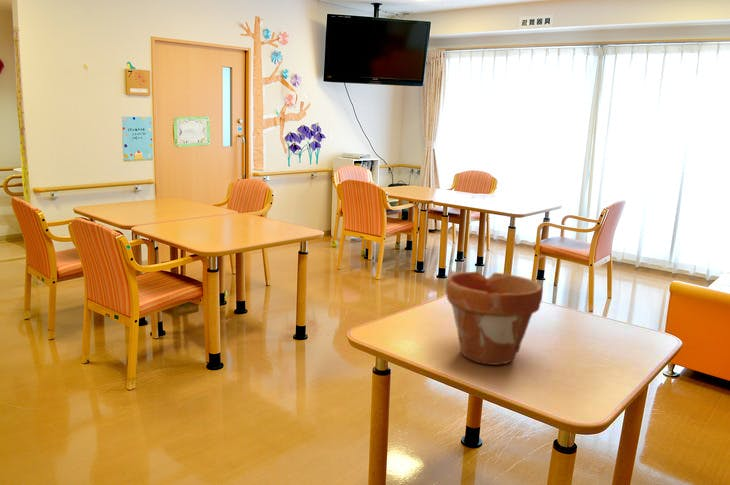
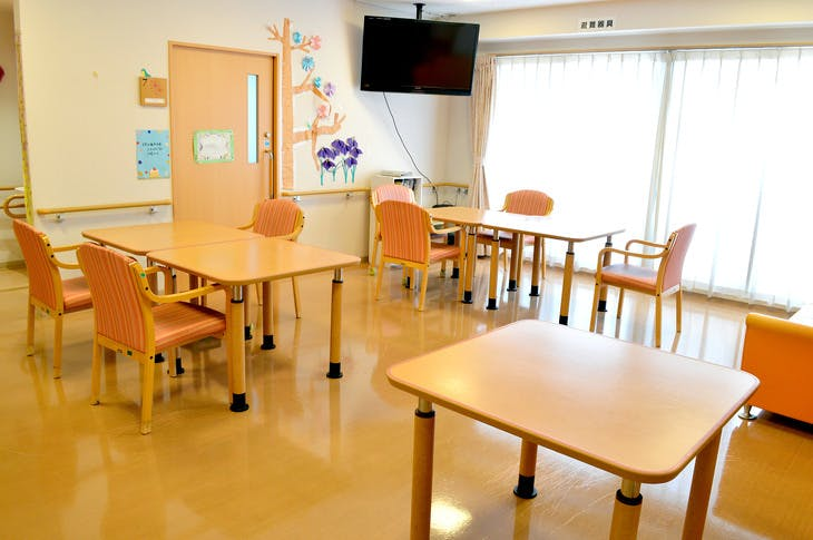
- flower pot [445,271,544,366]
